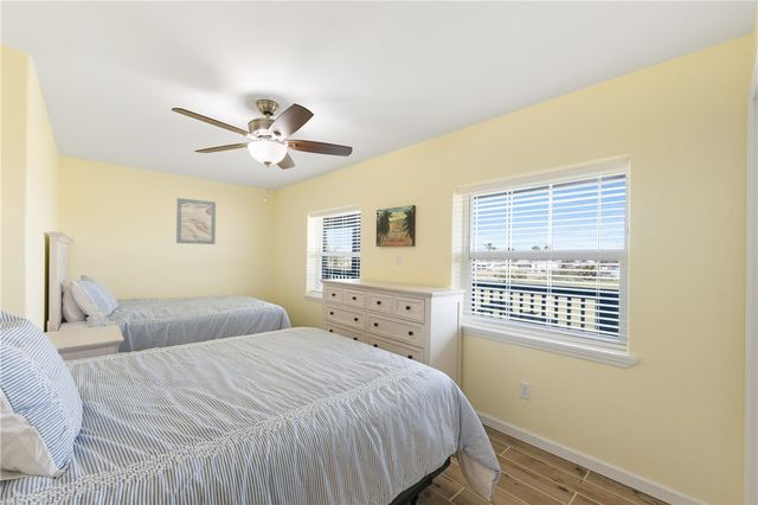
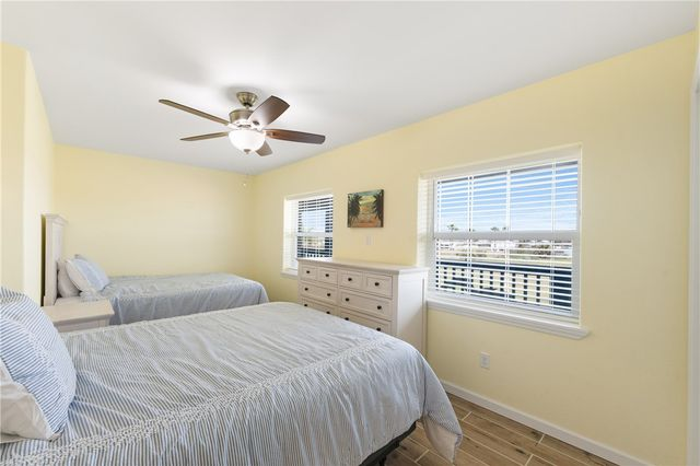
- wall art [175,197,217,245]
